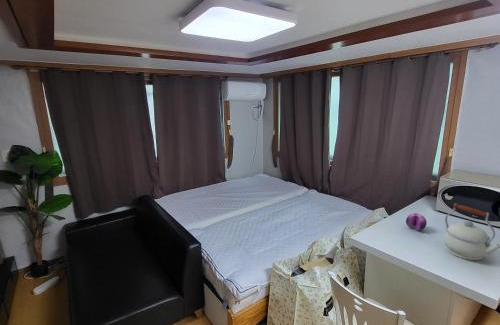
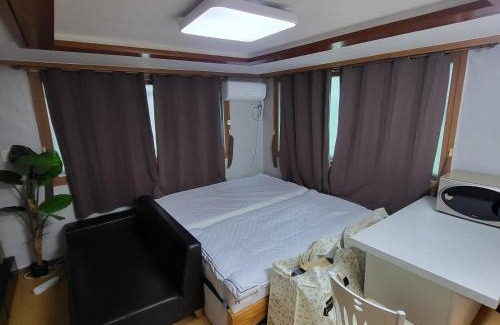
- kettle [443,203,500,261]
- fruit [405,212,427,232]
